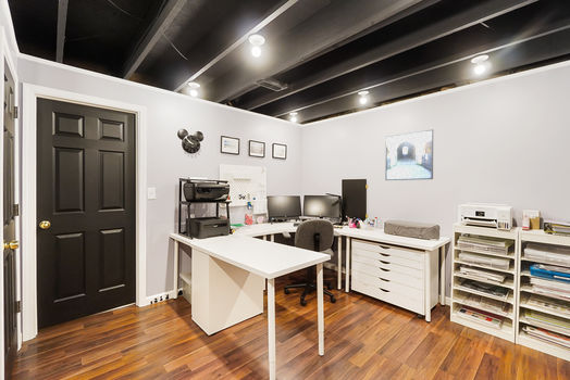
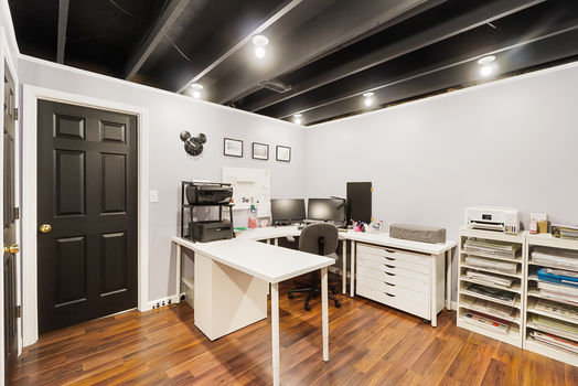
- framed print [384,128,434,181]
